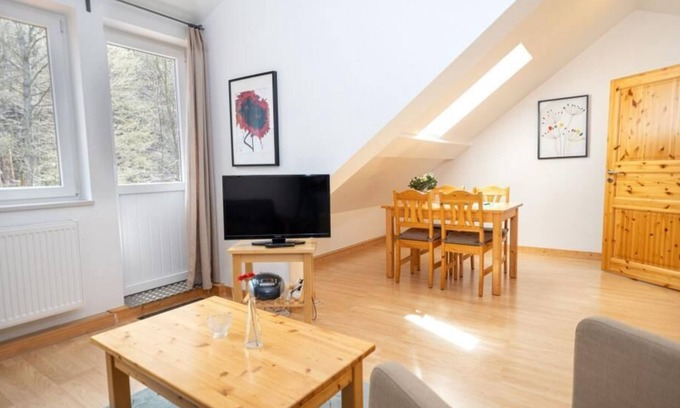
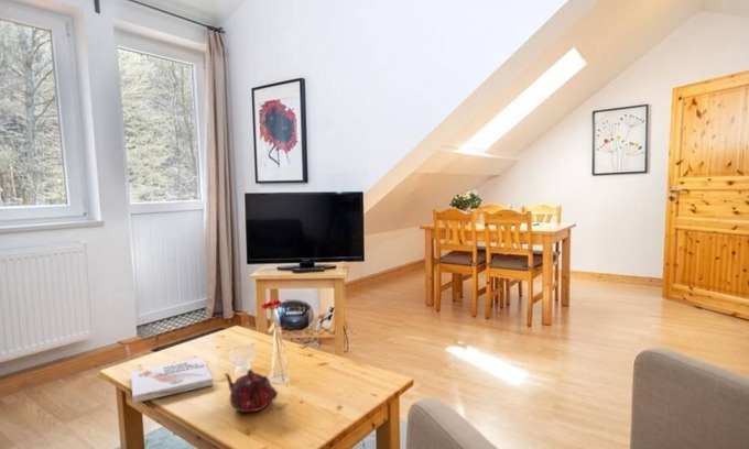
+ teapot [224,368,279,413]
+ book [130,357,214,404]
